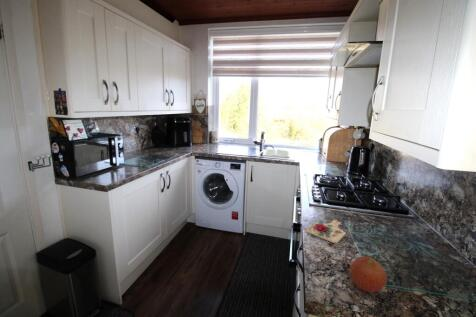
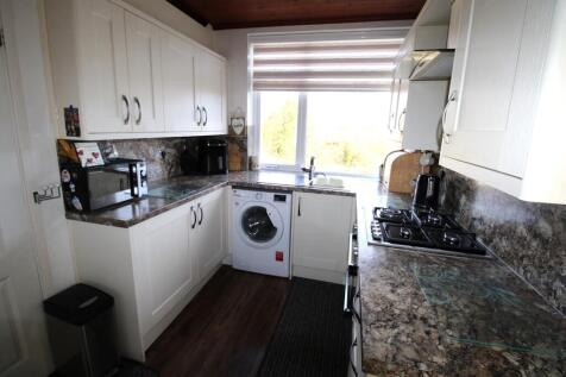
- fruit [348,256,388,293]
- cutting board [305,219,347,244]
